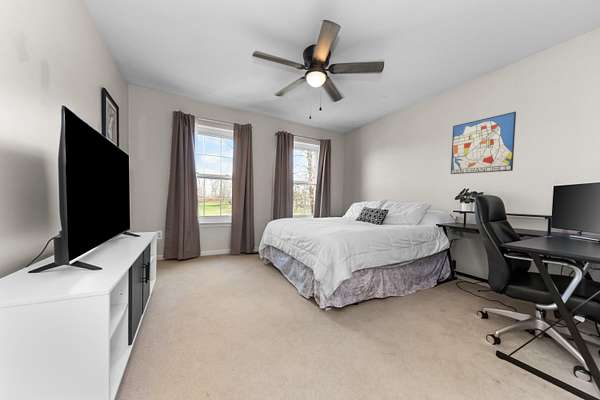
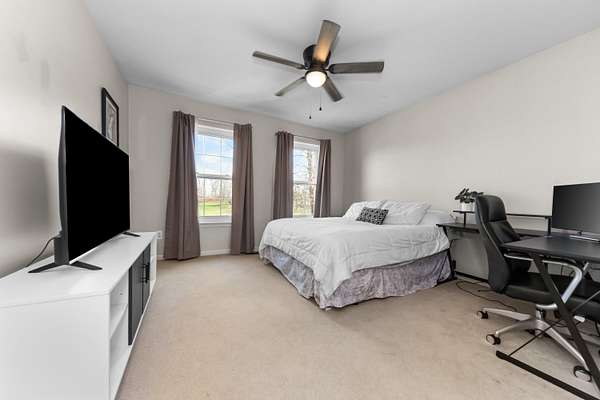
- wall art [450,111,517,175]
